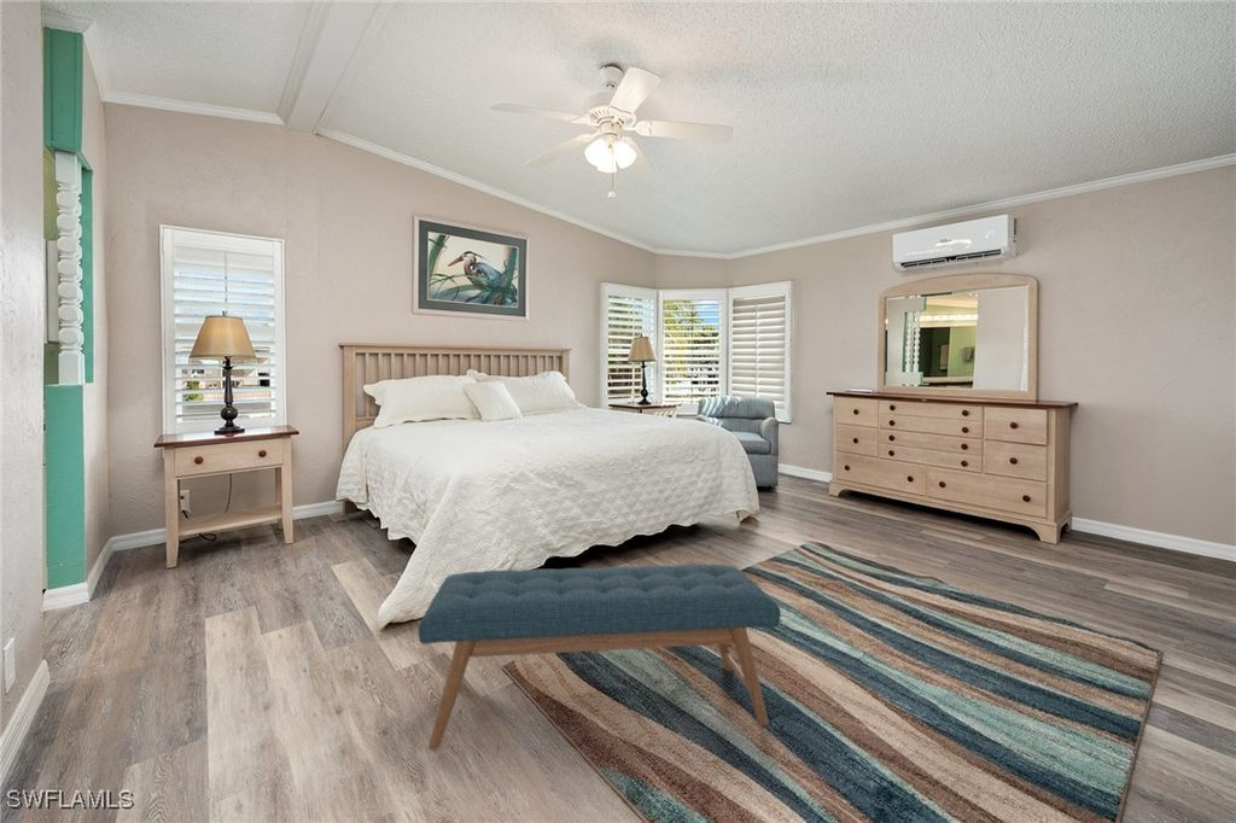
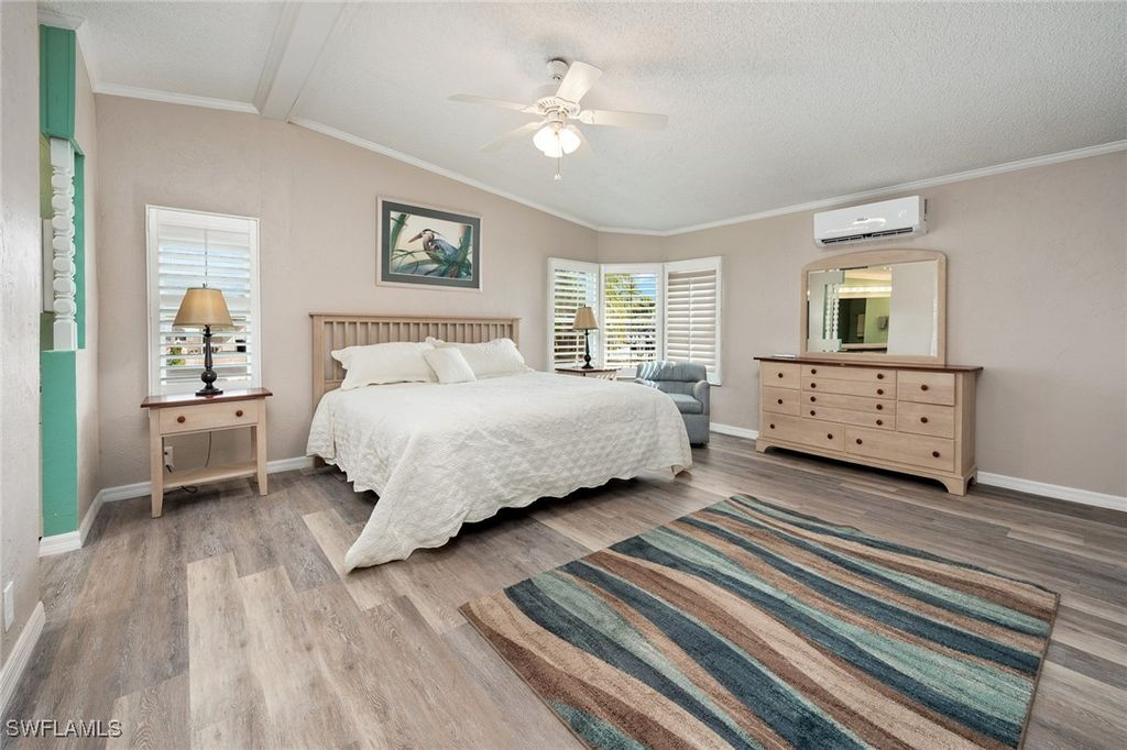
- bench [418,564,782,751]
